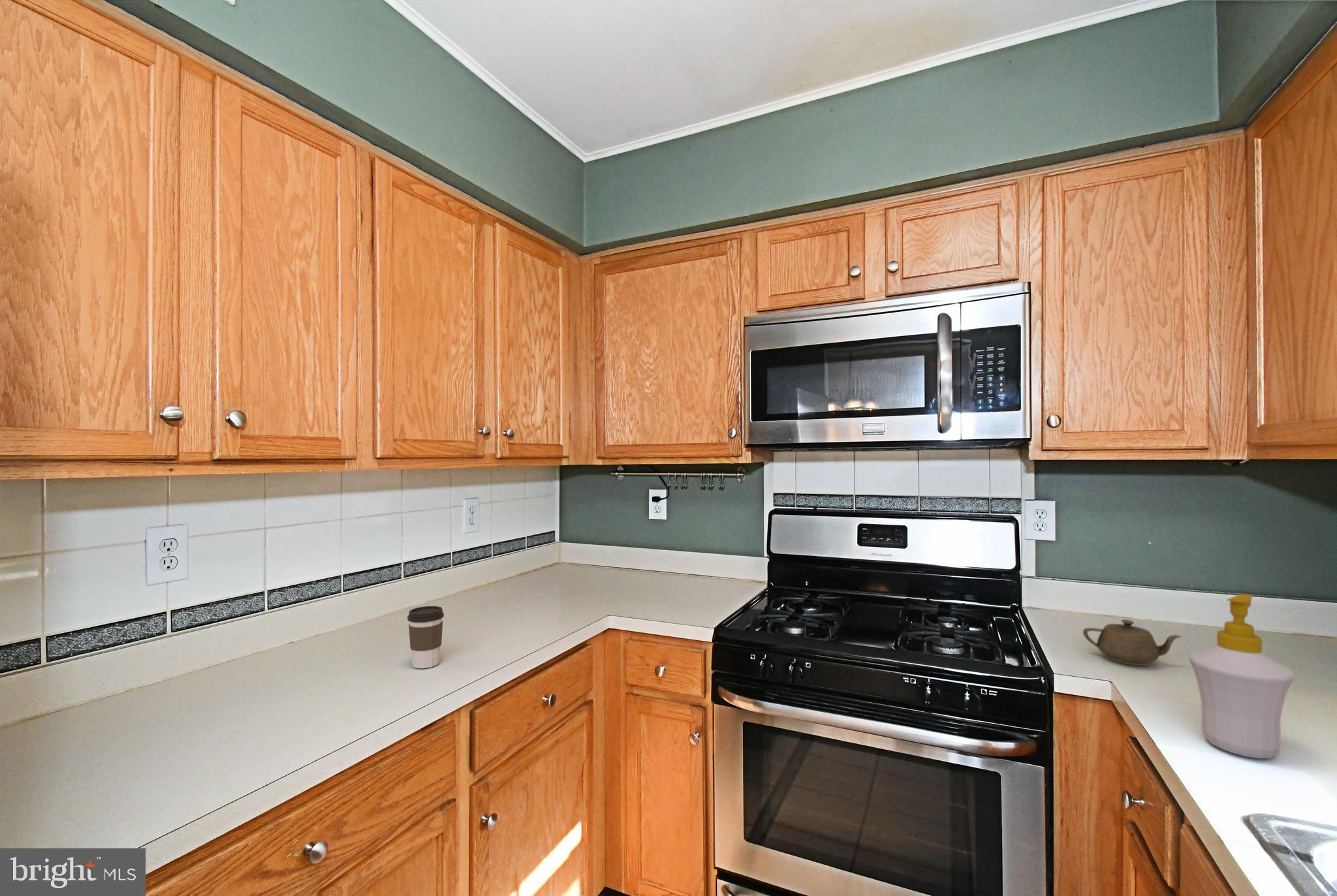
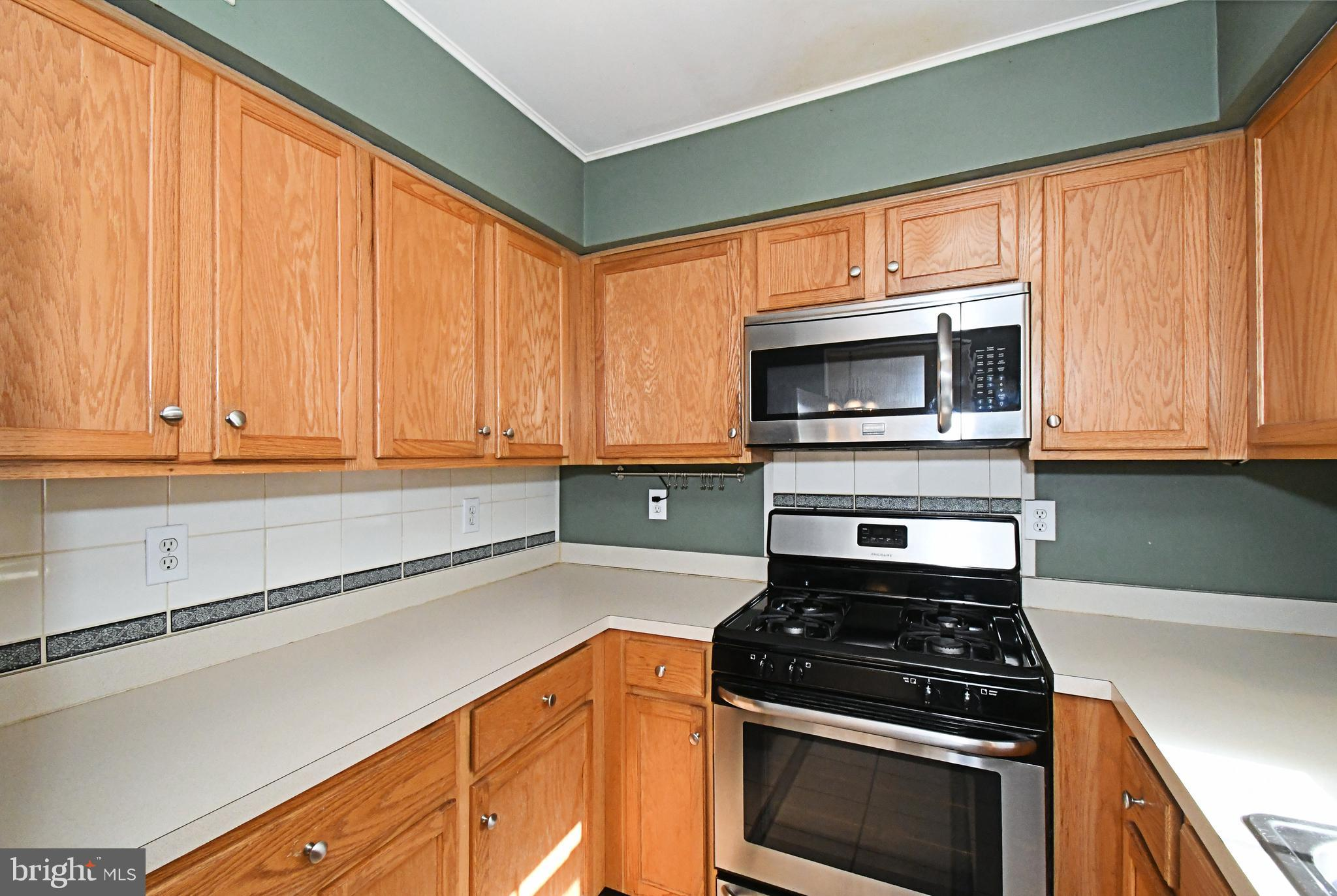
- teapot [1082,619,1183,666]
- coffee cup [407,606,445,669]
- soap bottle [1188,593,1295,759]
